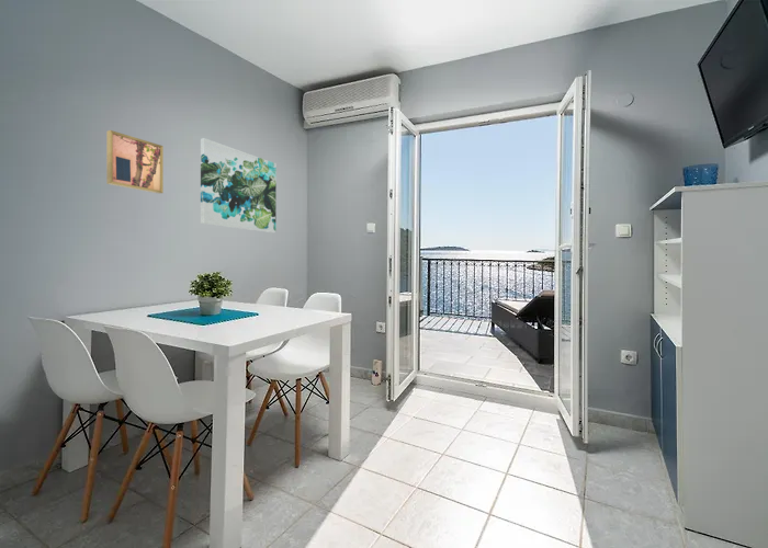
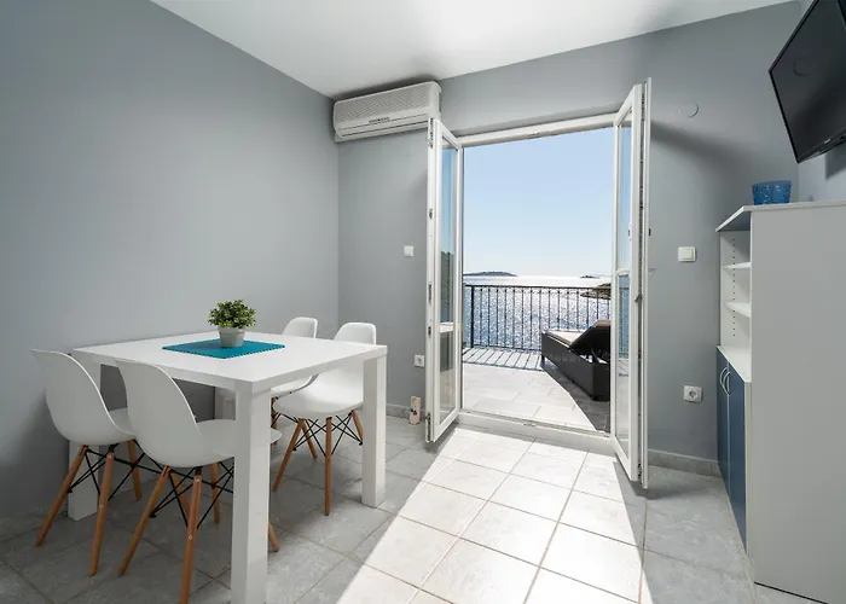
- wall art [200,137,278,233]
- wall art [105,129,165,195]
